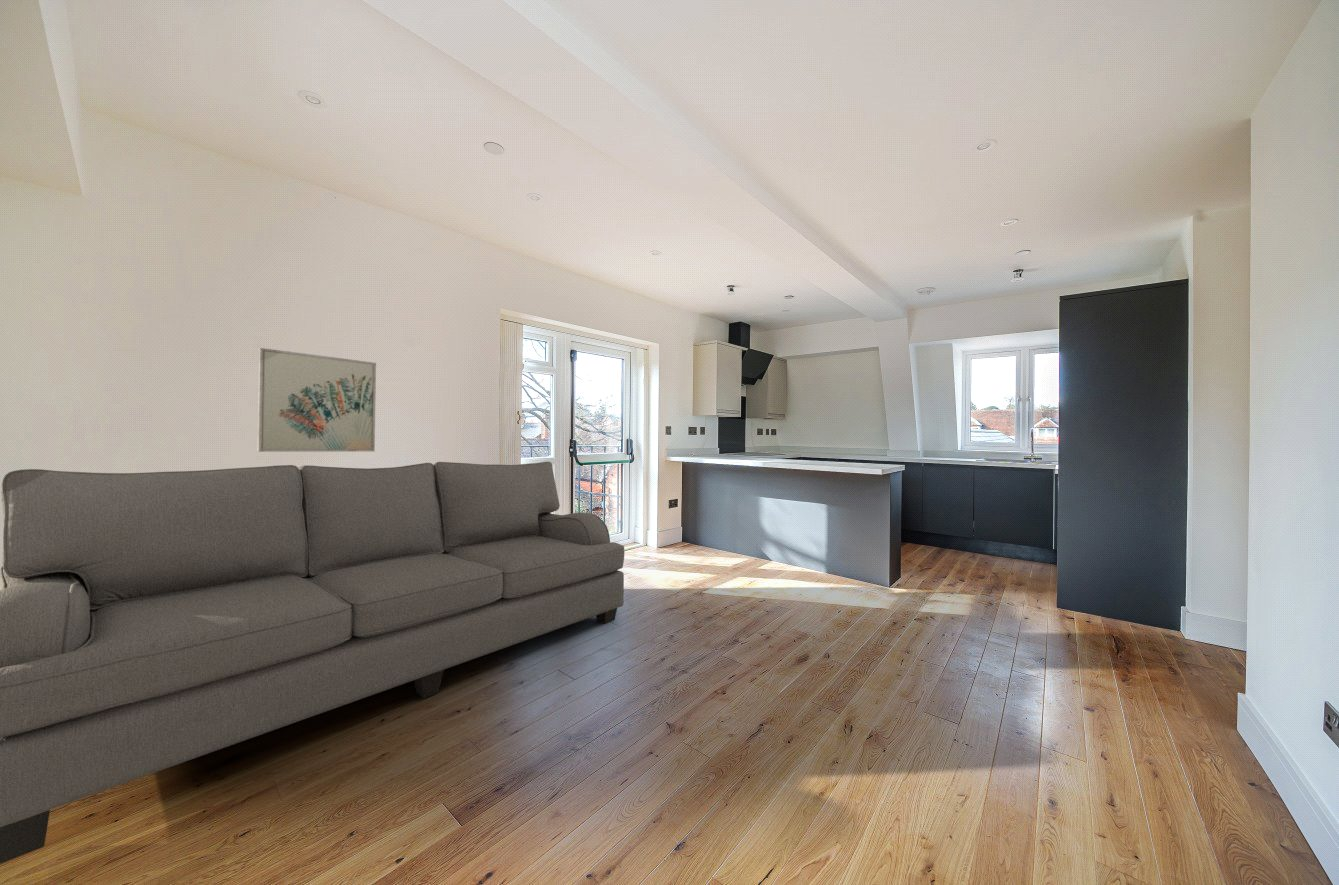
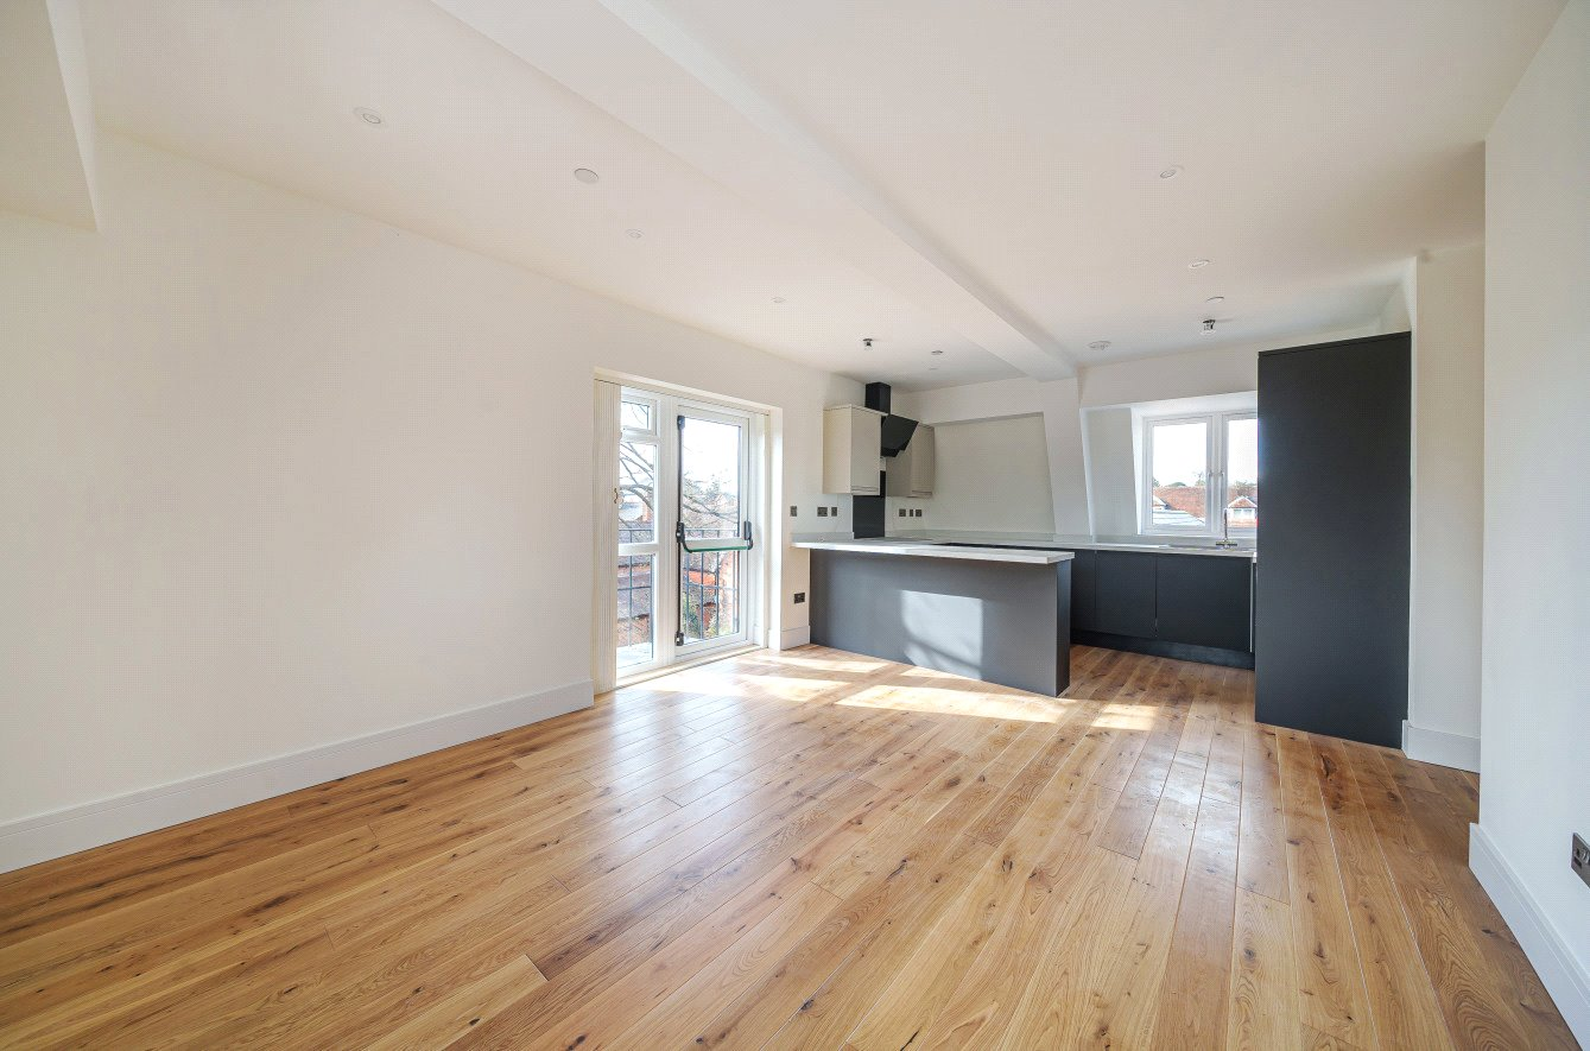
- sofa [0,461,625,865]
- wall art [256,347,377,453]
